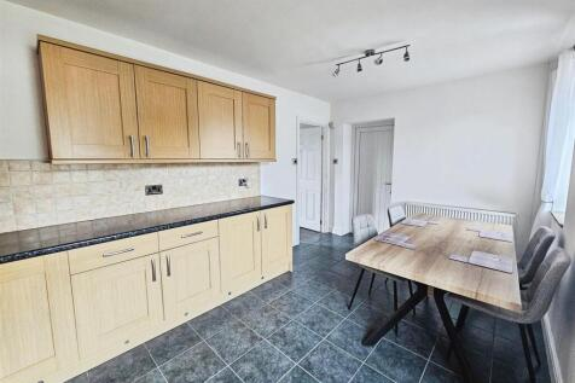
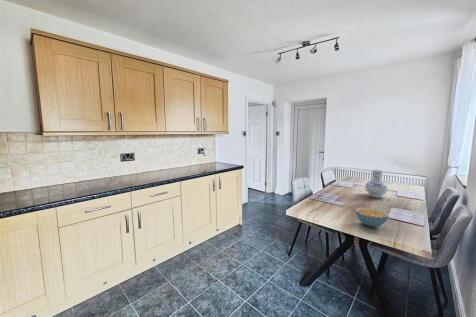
+ cereal bowl [355,207,389,228]
+ vase [364,168,389,199]
